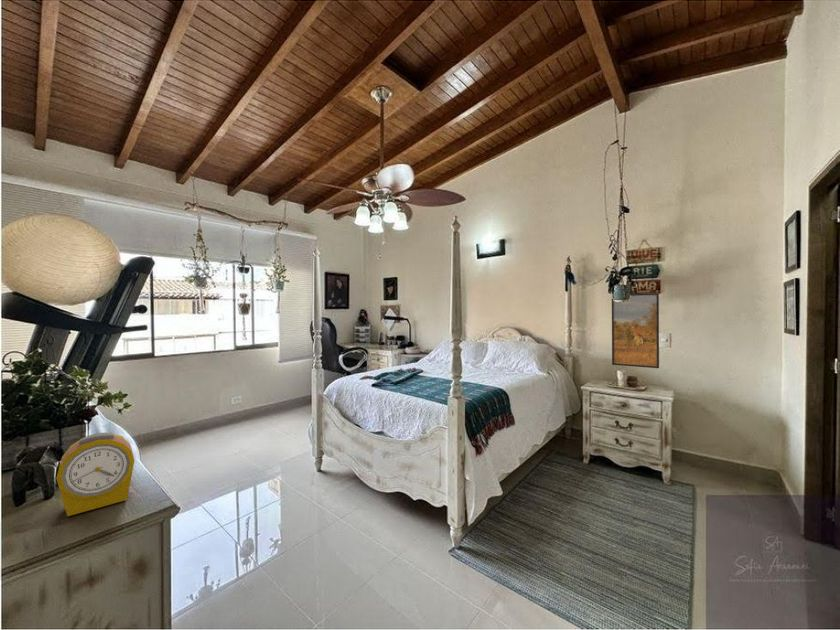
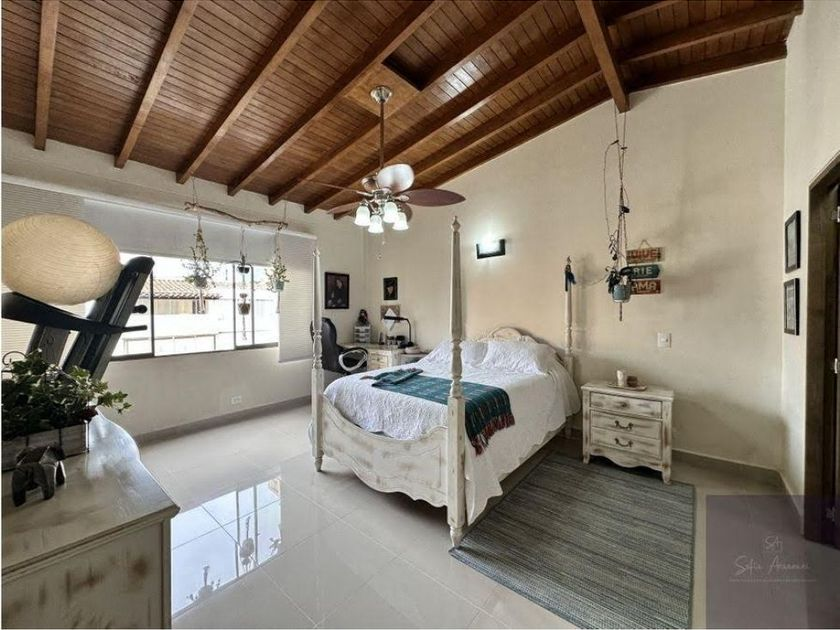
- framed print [611,292,660,369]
- alarm clock [55,432,135,517]
